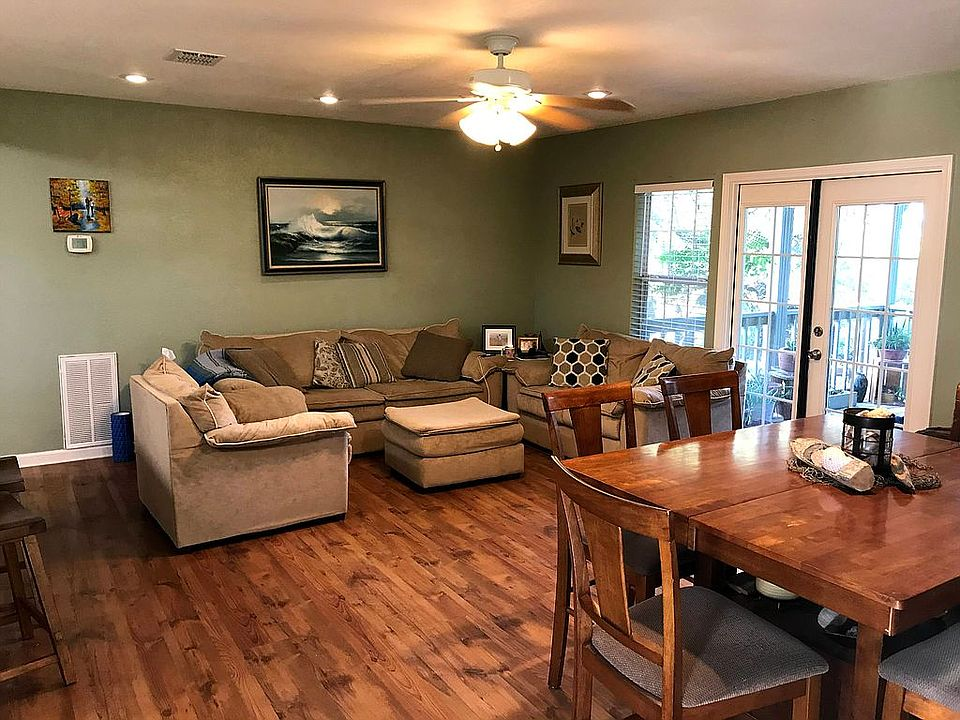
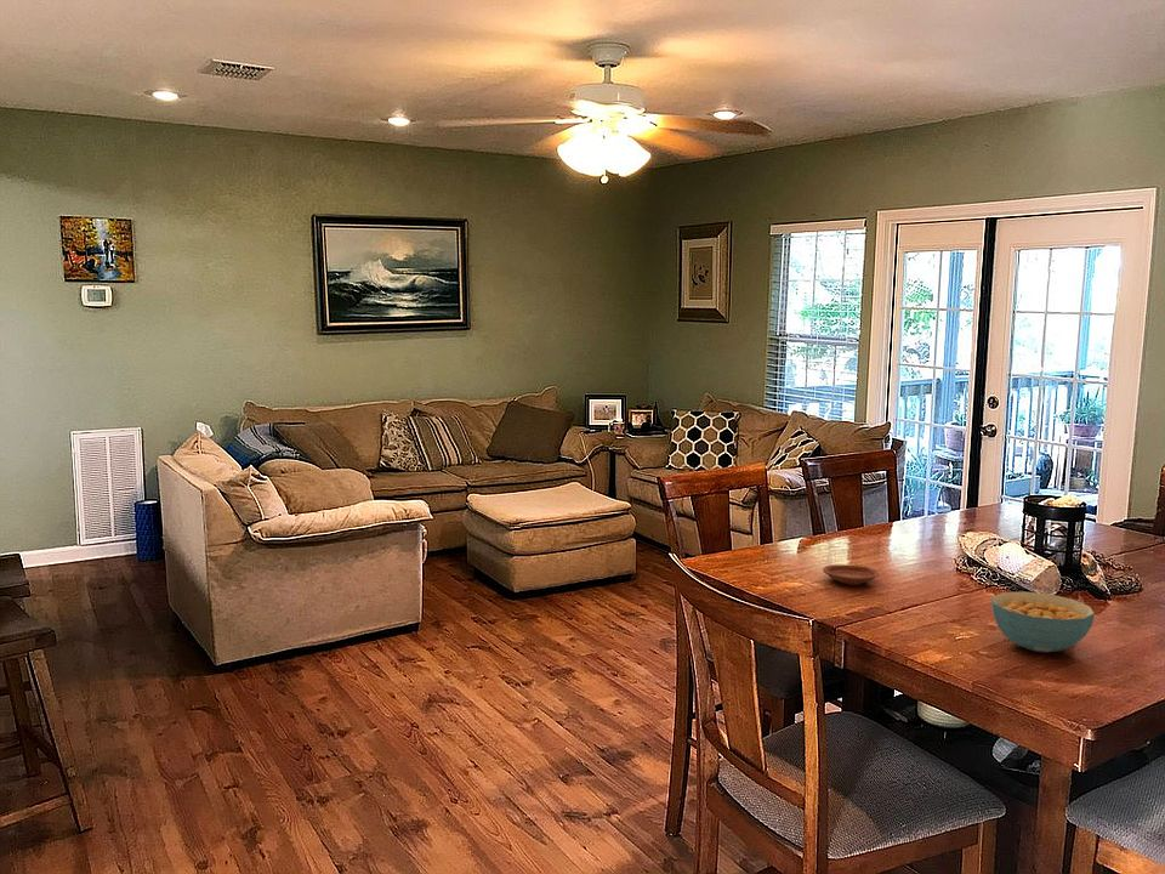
+ plate [822,563,880,586]
+ cereal bowl [990,590,1096,654]
